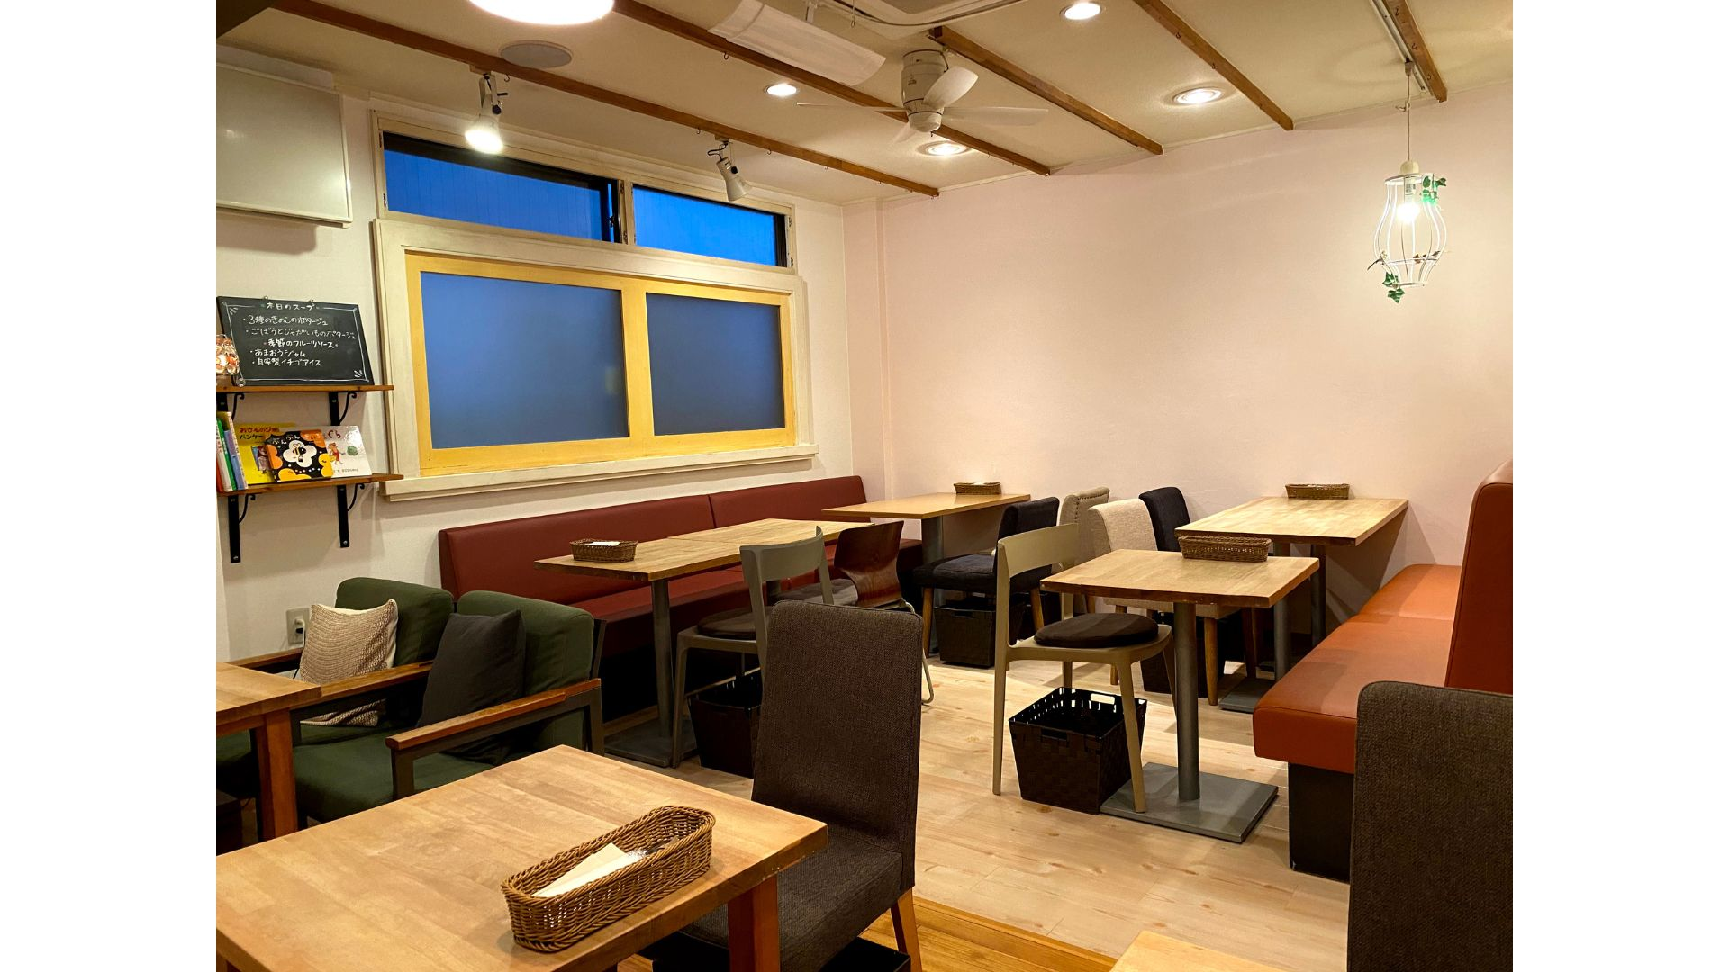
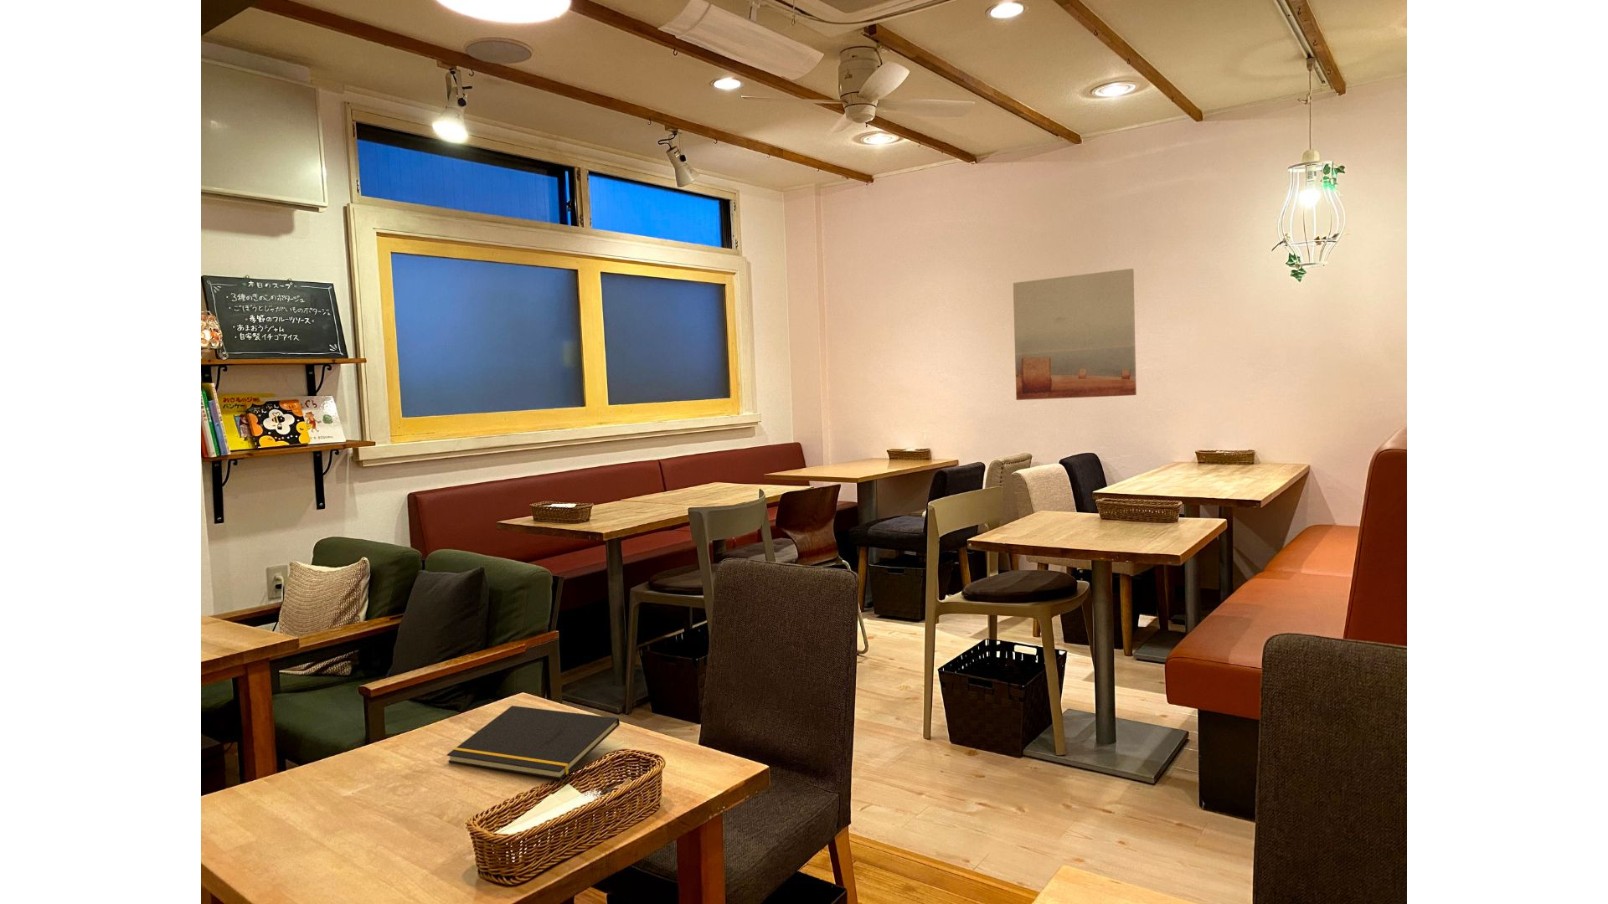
+ notepad [446,705,621,780]
+ wall art [1013,268,1138,401]
